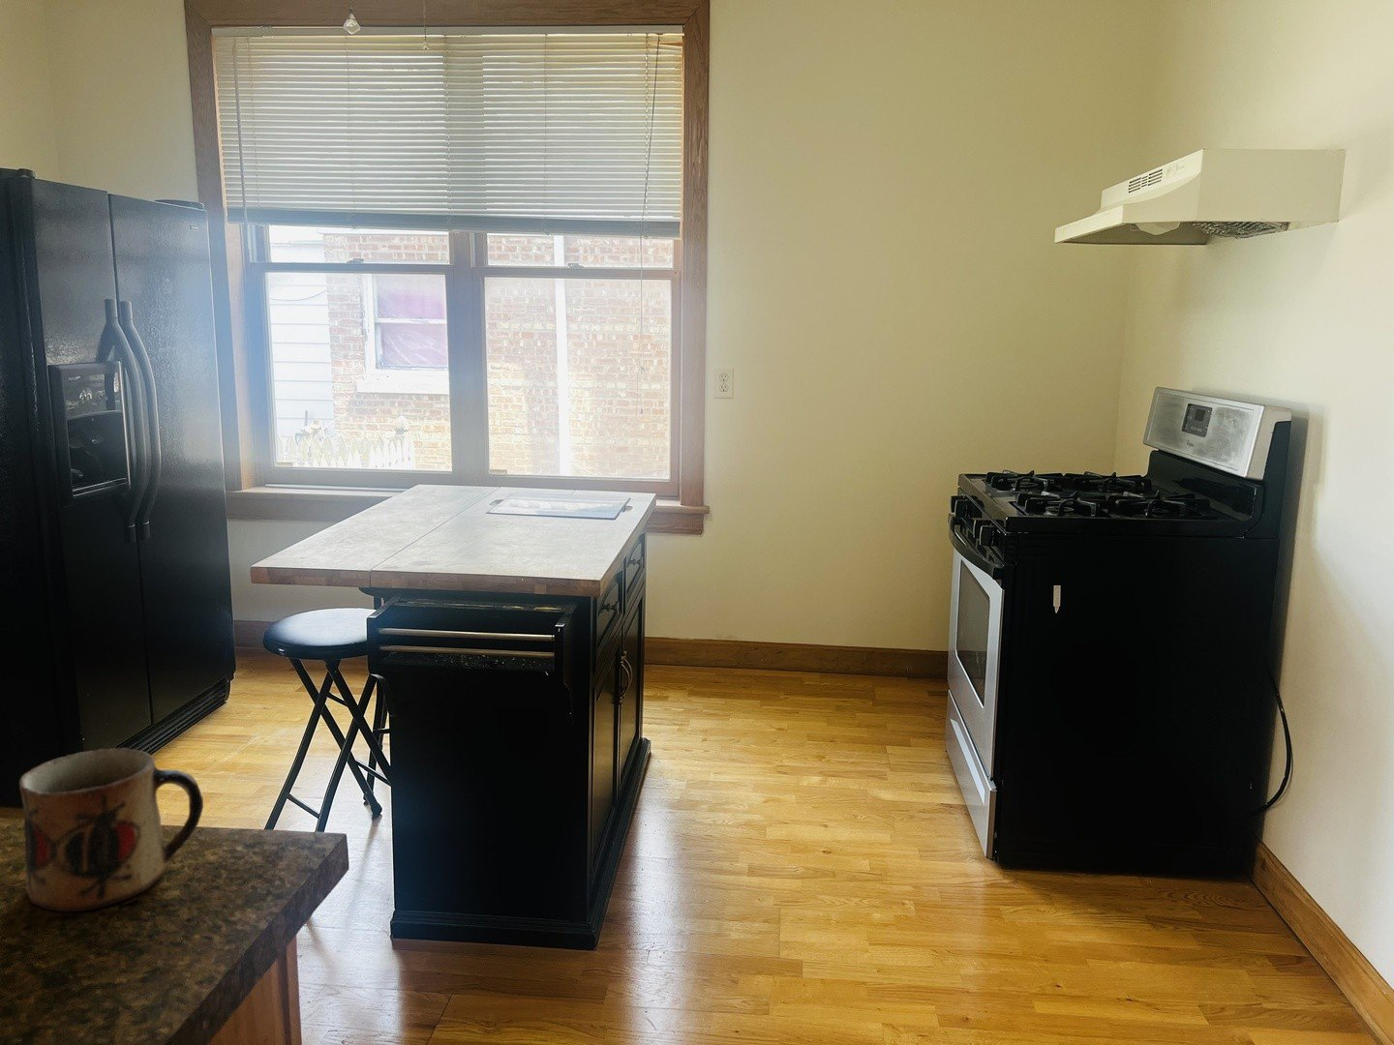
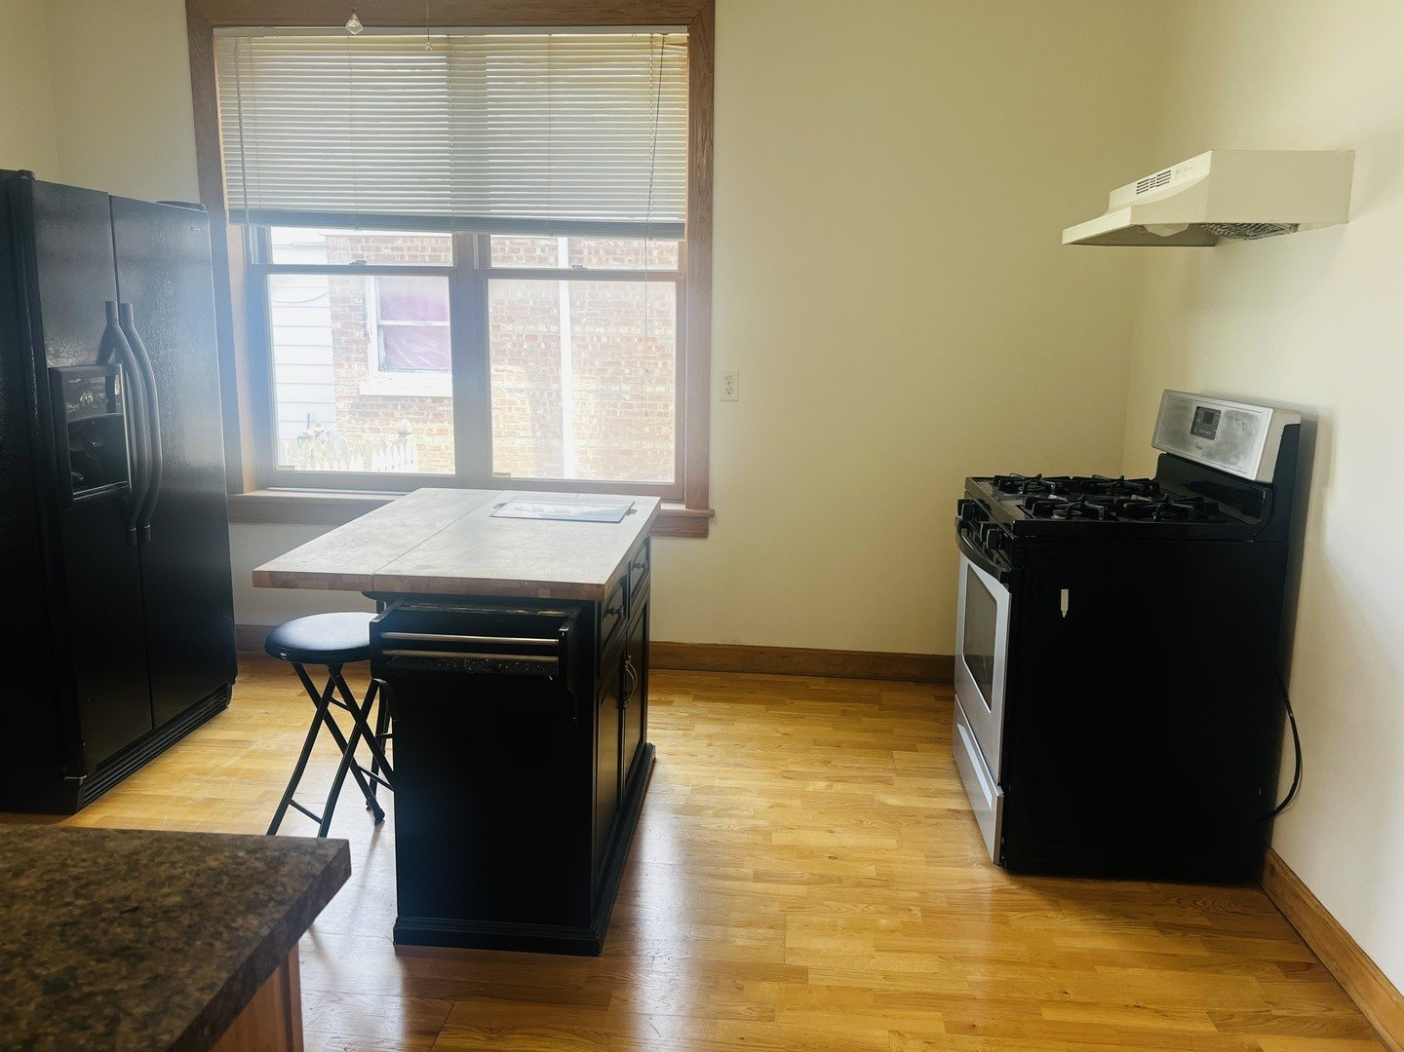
- mug [19,748,204,912]
